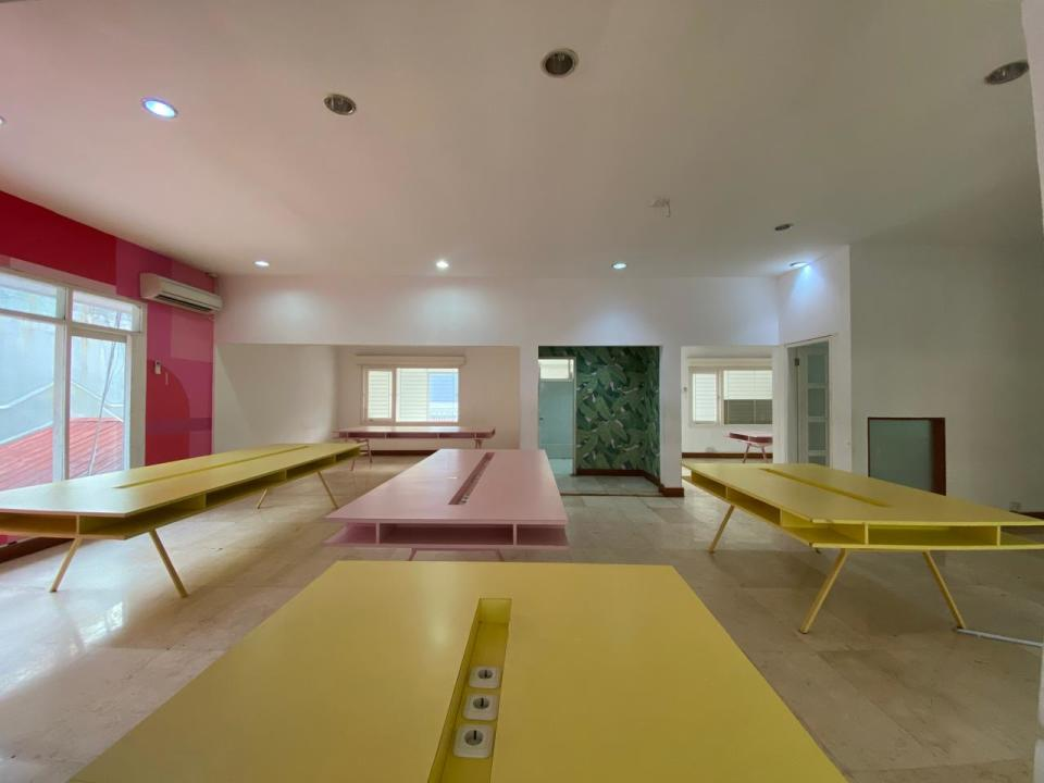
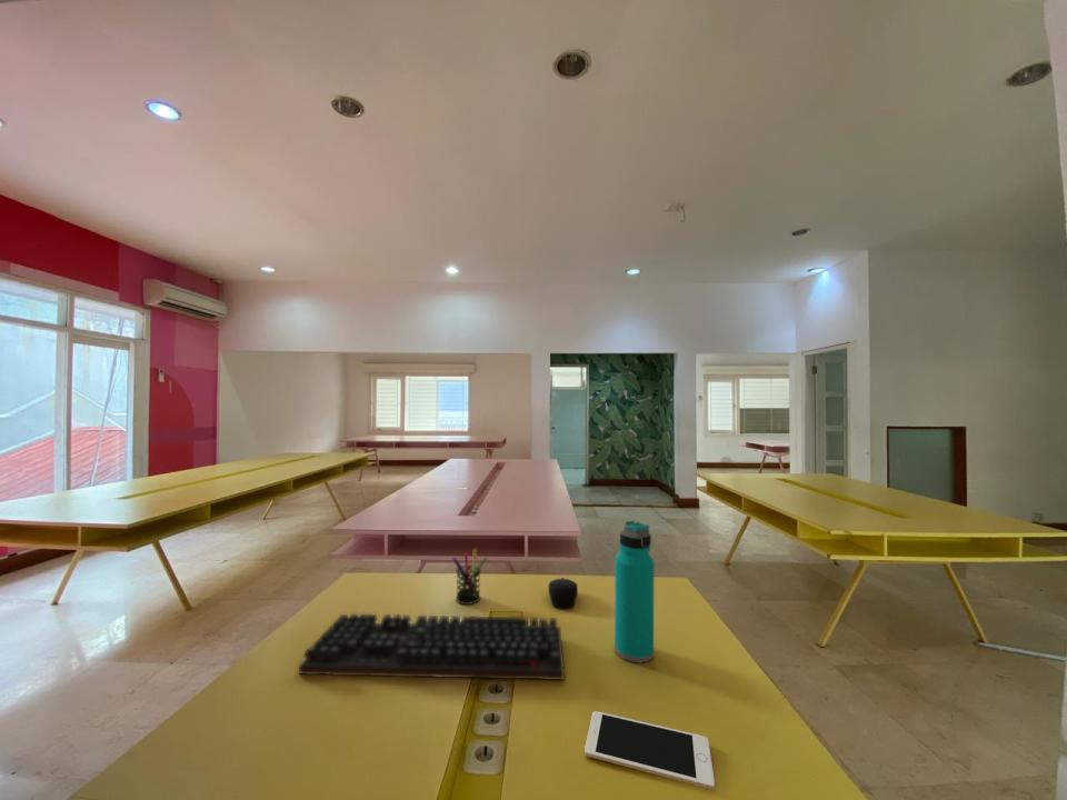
+ pen holder [451,548,488,606]
+ keyboard [298,613,566,681]
+ water bottle [614,520,655,663]
+ cell phone [584,710,716,791]
+ computer mouse [548,577,579,610]
